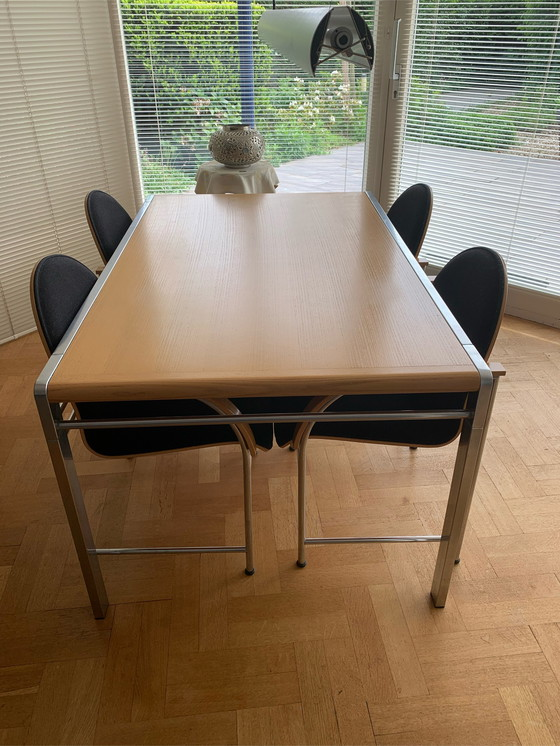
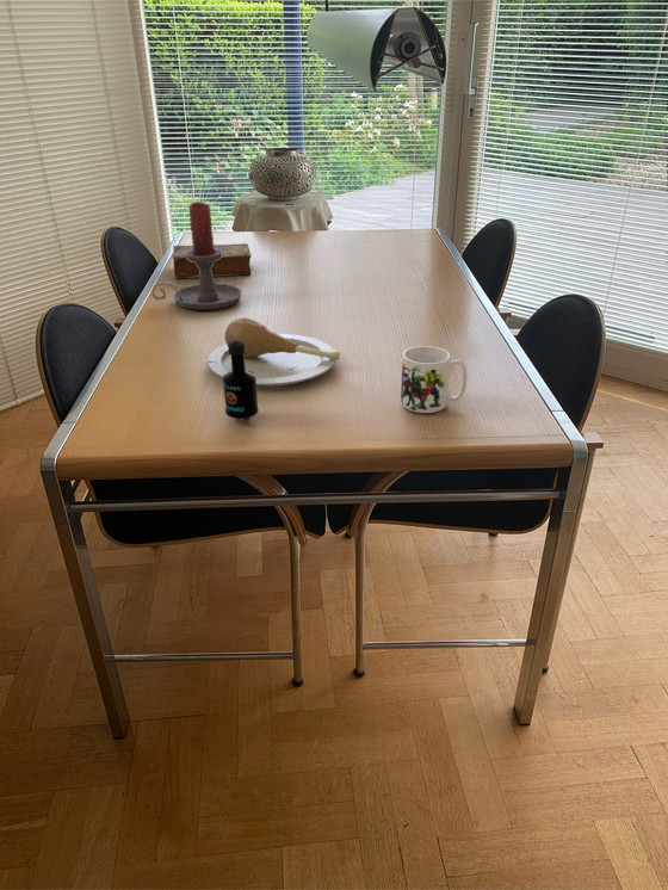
+ bottle [222,340,260,422]
+ candle holder [150,200,243,311]
+ mug [400,345,468,414]
+ plate [205,316,341,387]
+ book [172,242,253,279]
